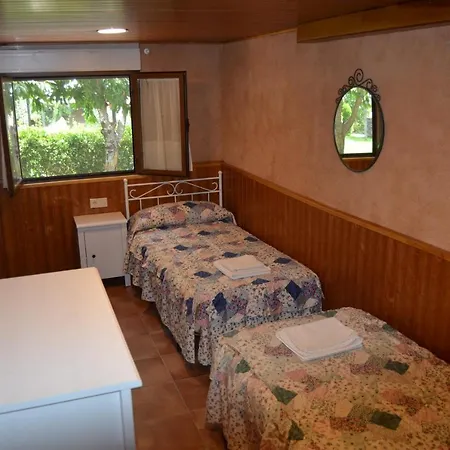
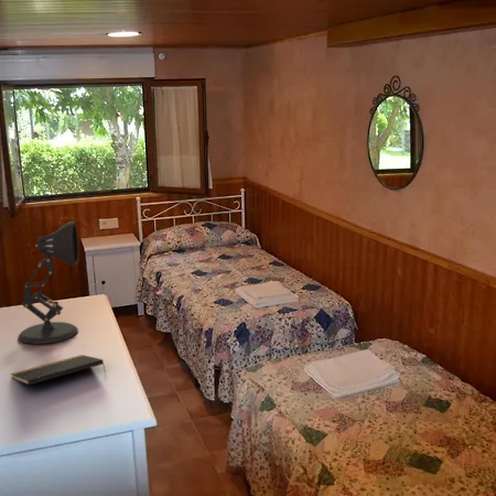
+ desk lamp [18,220,80,345]
+ notepad [10,354,107,386]
